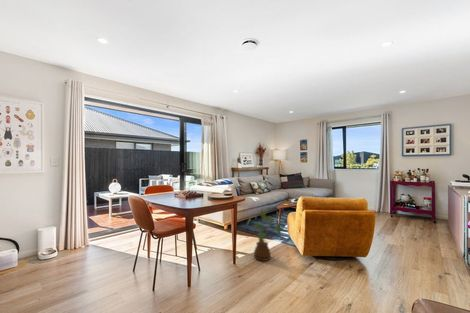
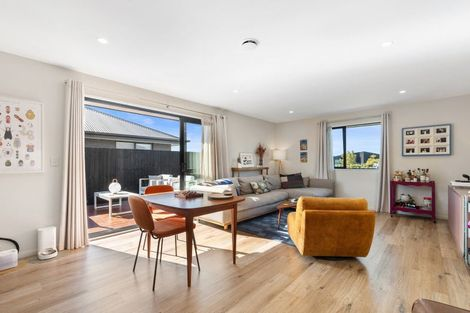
- house plant [245,209,282,262]
